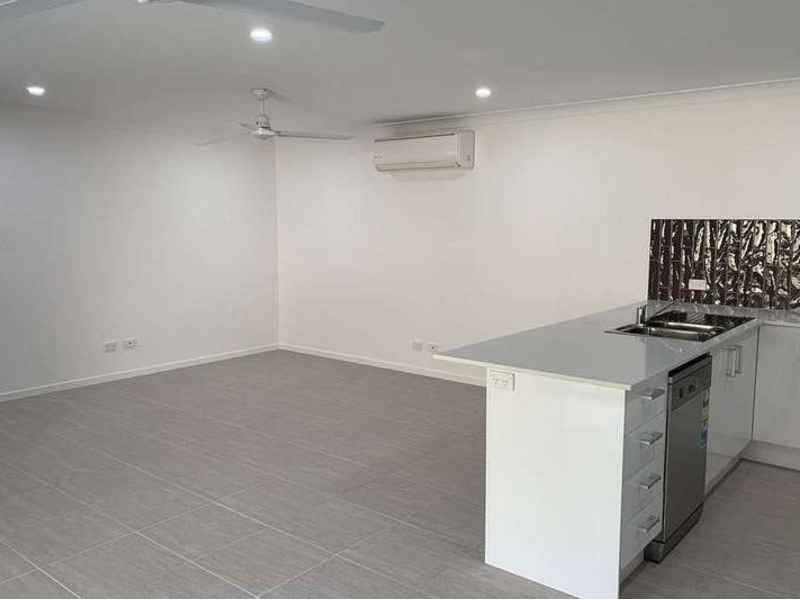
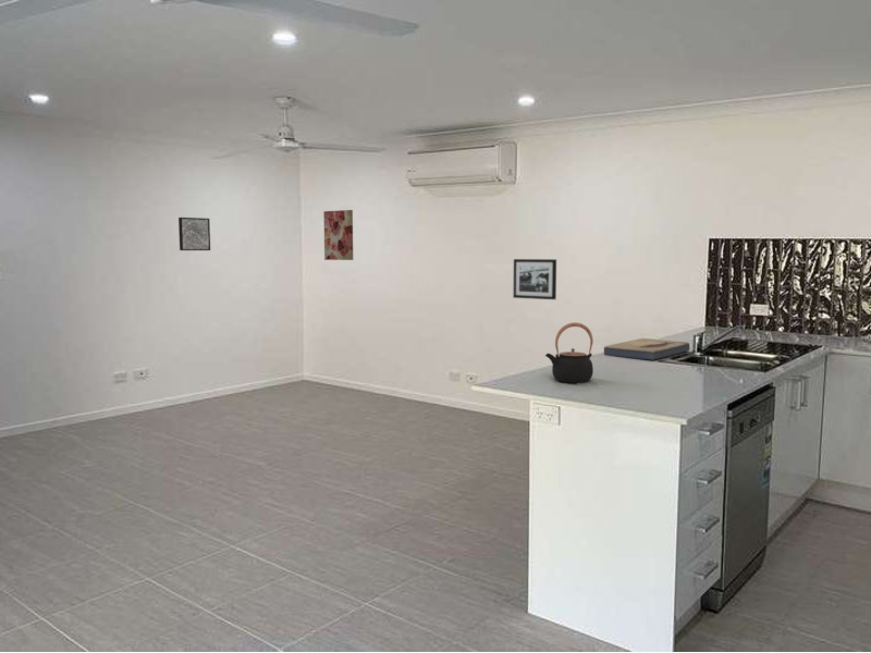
+ teapot [544,321,594,384]
+ fish fossil [603,337,690,361]
+ picture frame [512,258,557,300]
+ wall art [322,209,354,261]
+ wall art [177,217,211,251]
